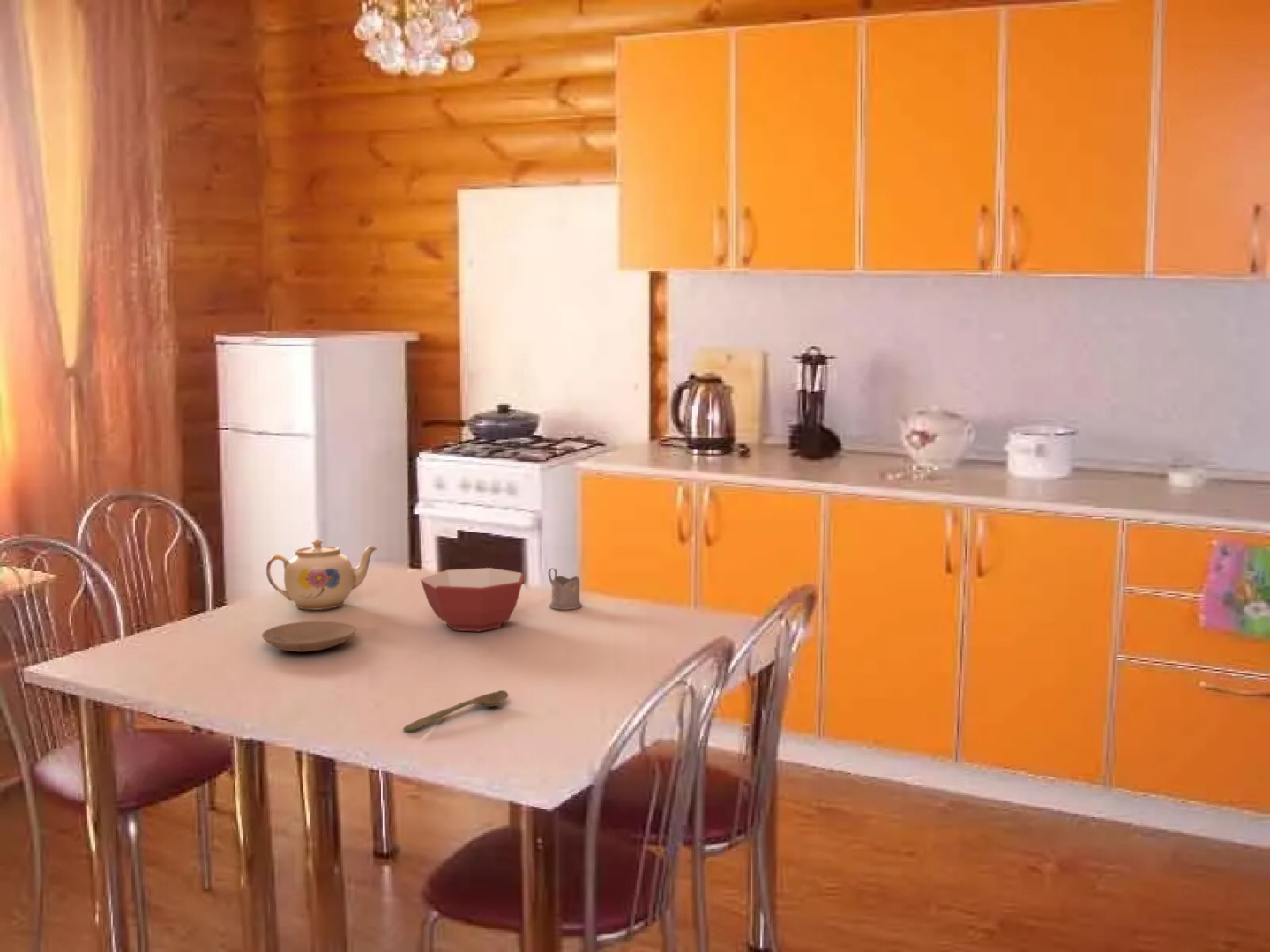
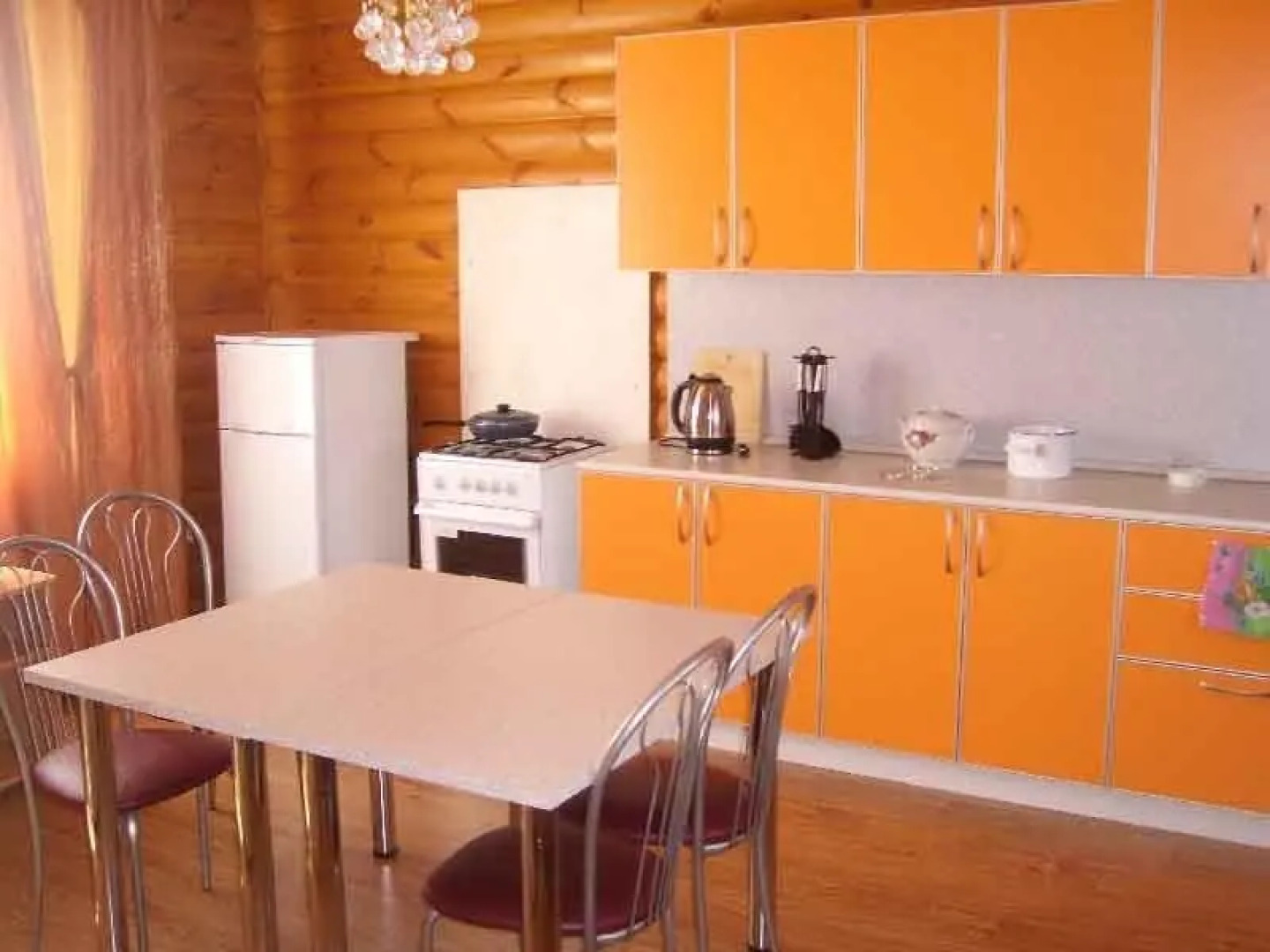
- tea glass holder [548,568,583,610]
- plate [261,621,357,652]
- spoon [402,689,509,732]
- bowl [420,567,526,633]
- teapot [265,539,378,611]
